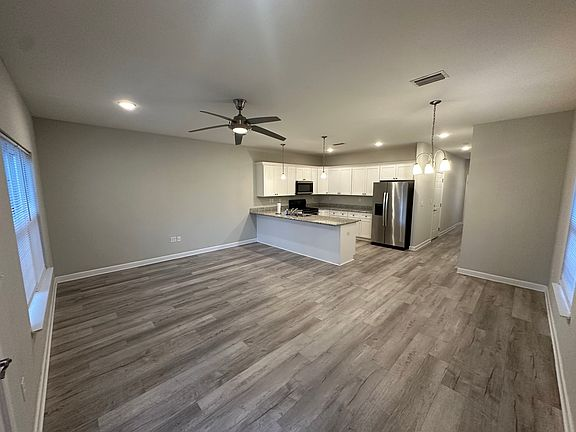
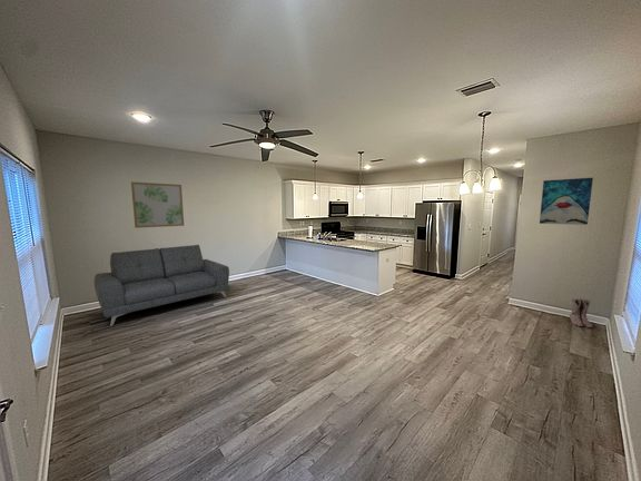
+ wall art [539,177,594,226]
+ sofa [93,244,230,327]
+ boots [569,297,593,328]
+ wall art [130,180,185,229]
